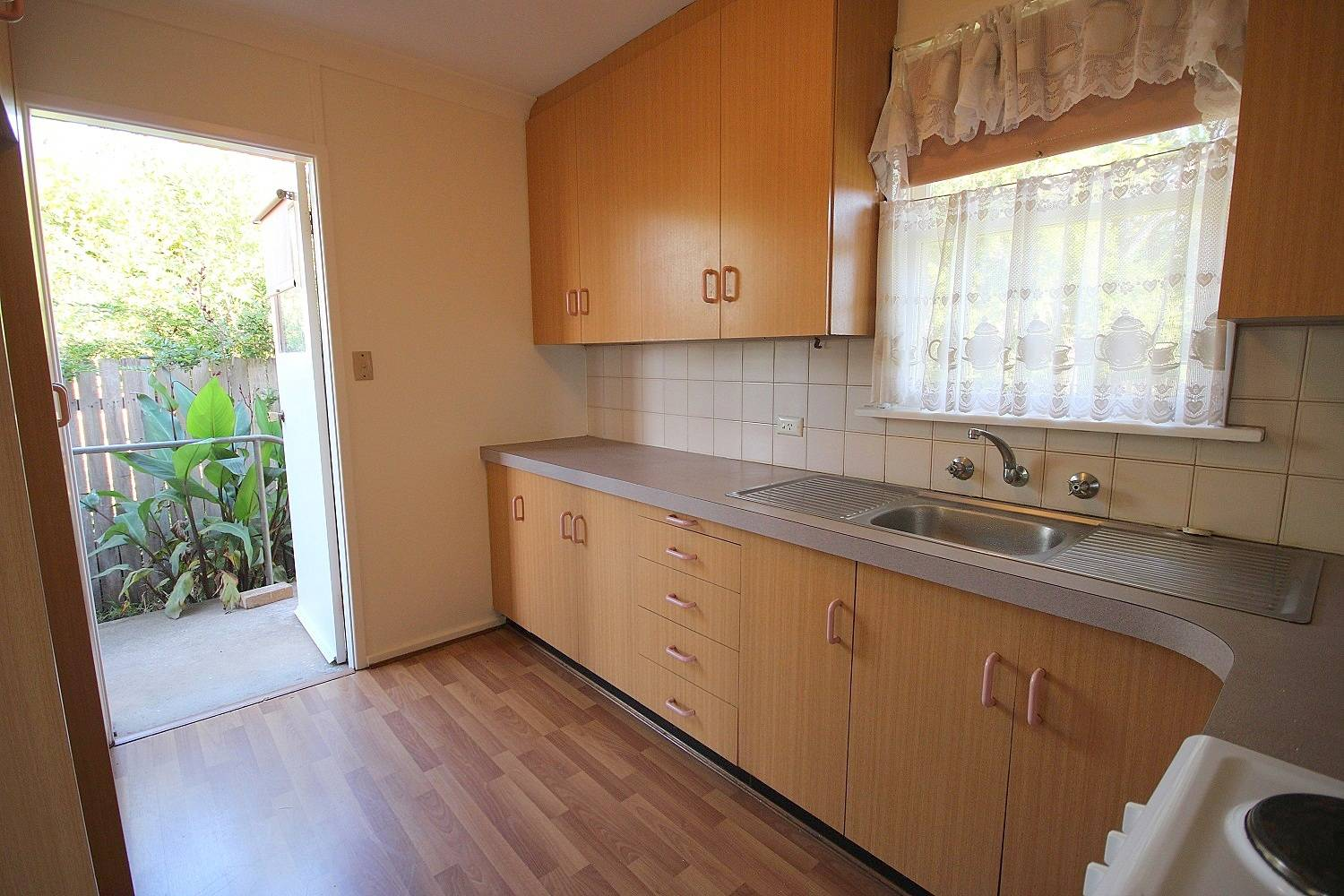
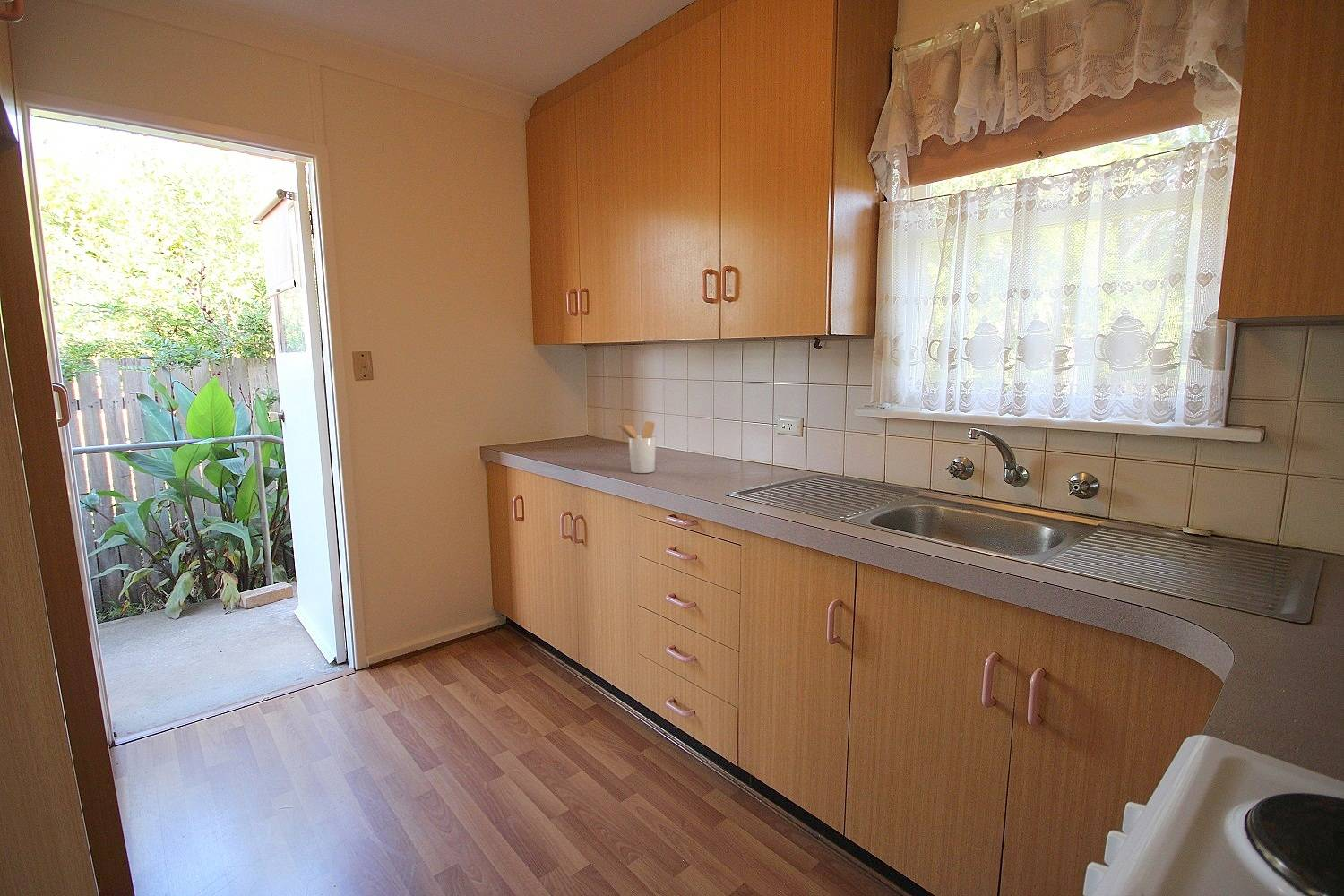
+ utensil holder [616,420,657,474]
